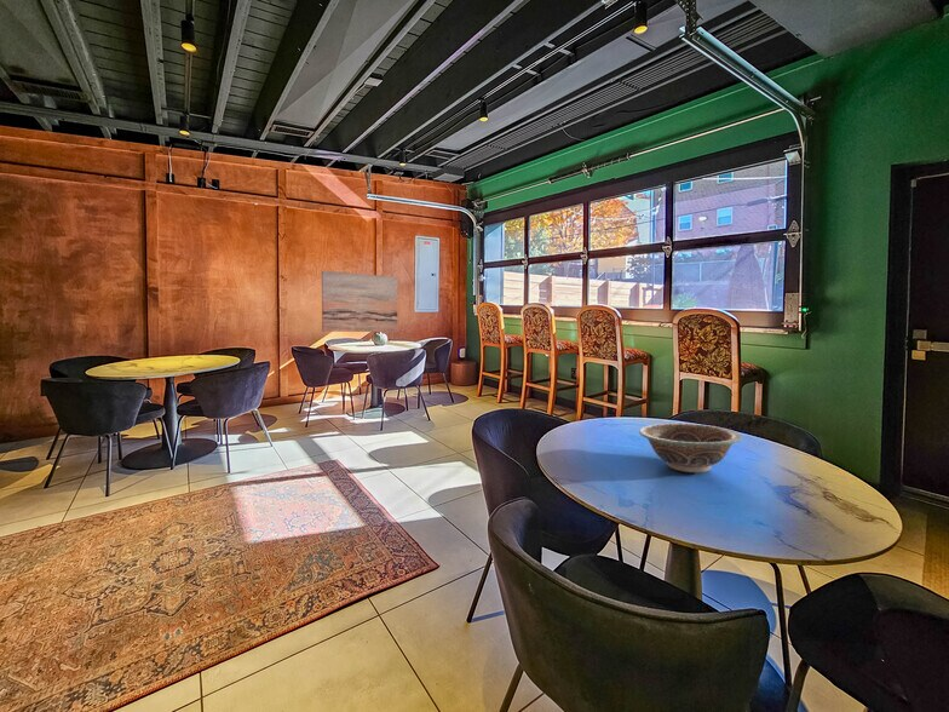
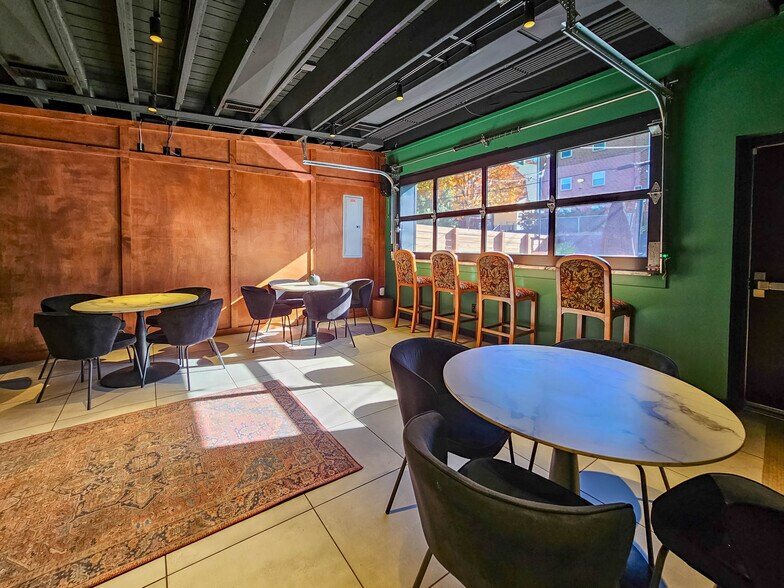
- decorative bowl [638,423,742,473]
- wall art [321,270,398,333]
